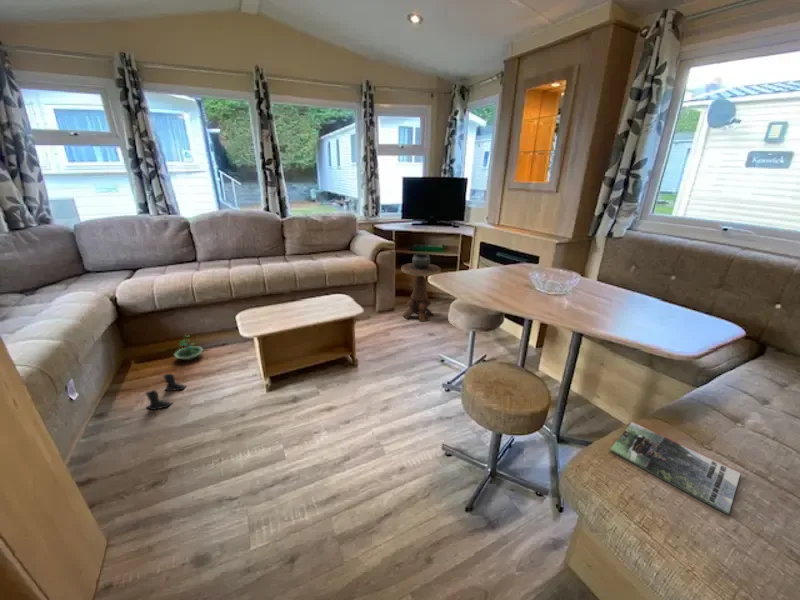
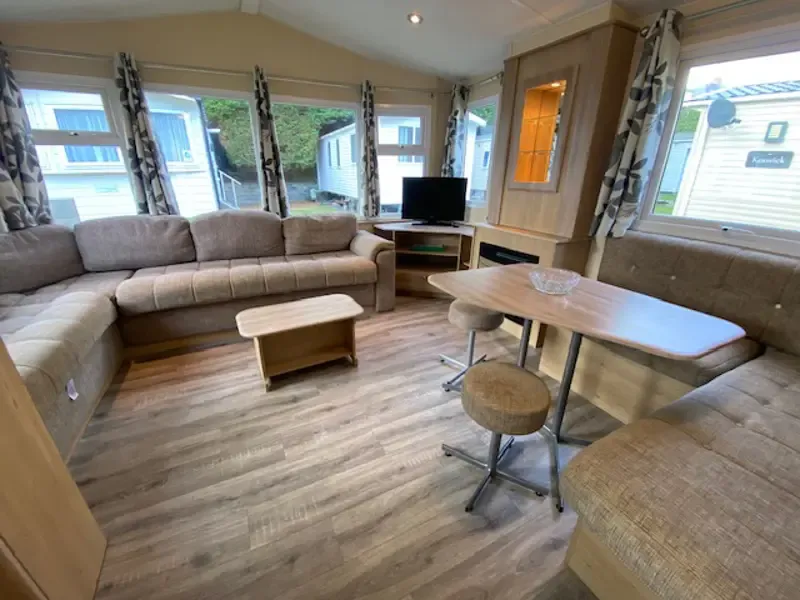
- magazine [609,421,742,516]
- side table [400,253,442,323]
- boots [144,373,187,411]
- terrarium [173,334,205,361]
